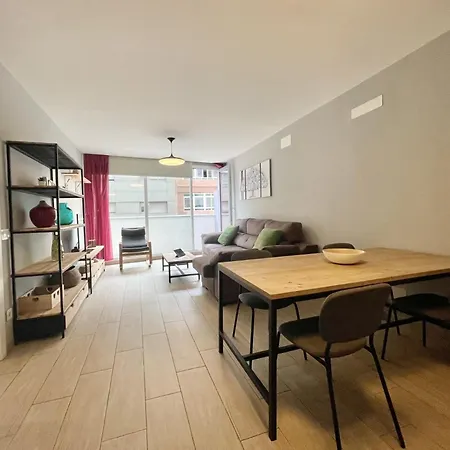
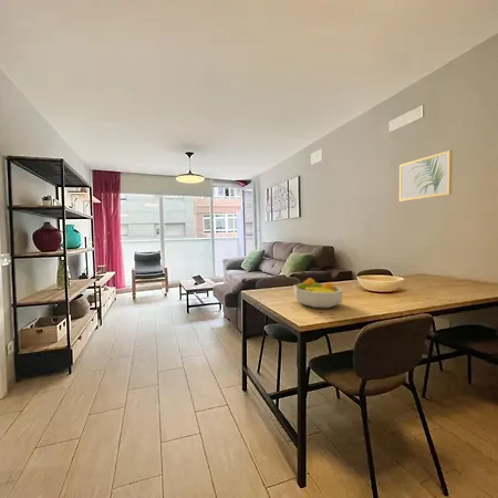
+ fruit bowl [293,277,344,309]
+ wall art [398,149,454,203]
